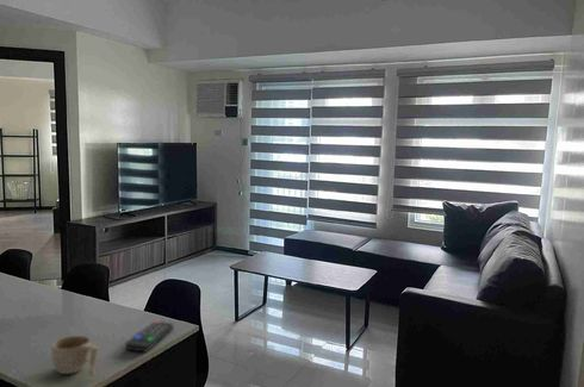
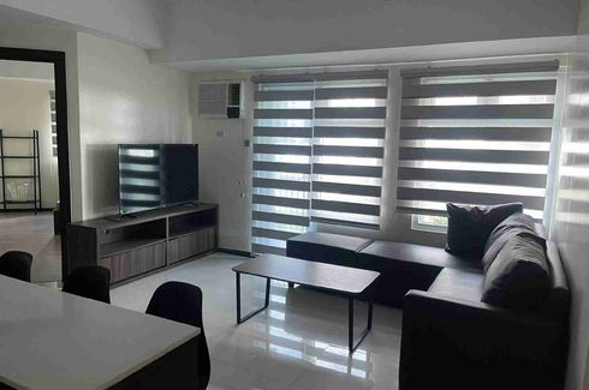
- cup [50,335,99,376]
- remote control [124,320,174,354]
